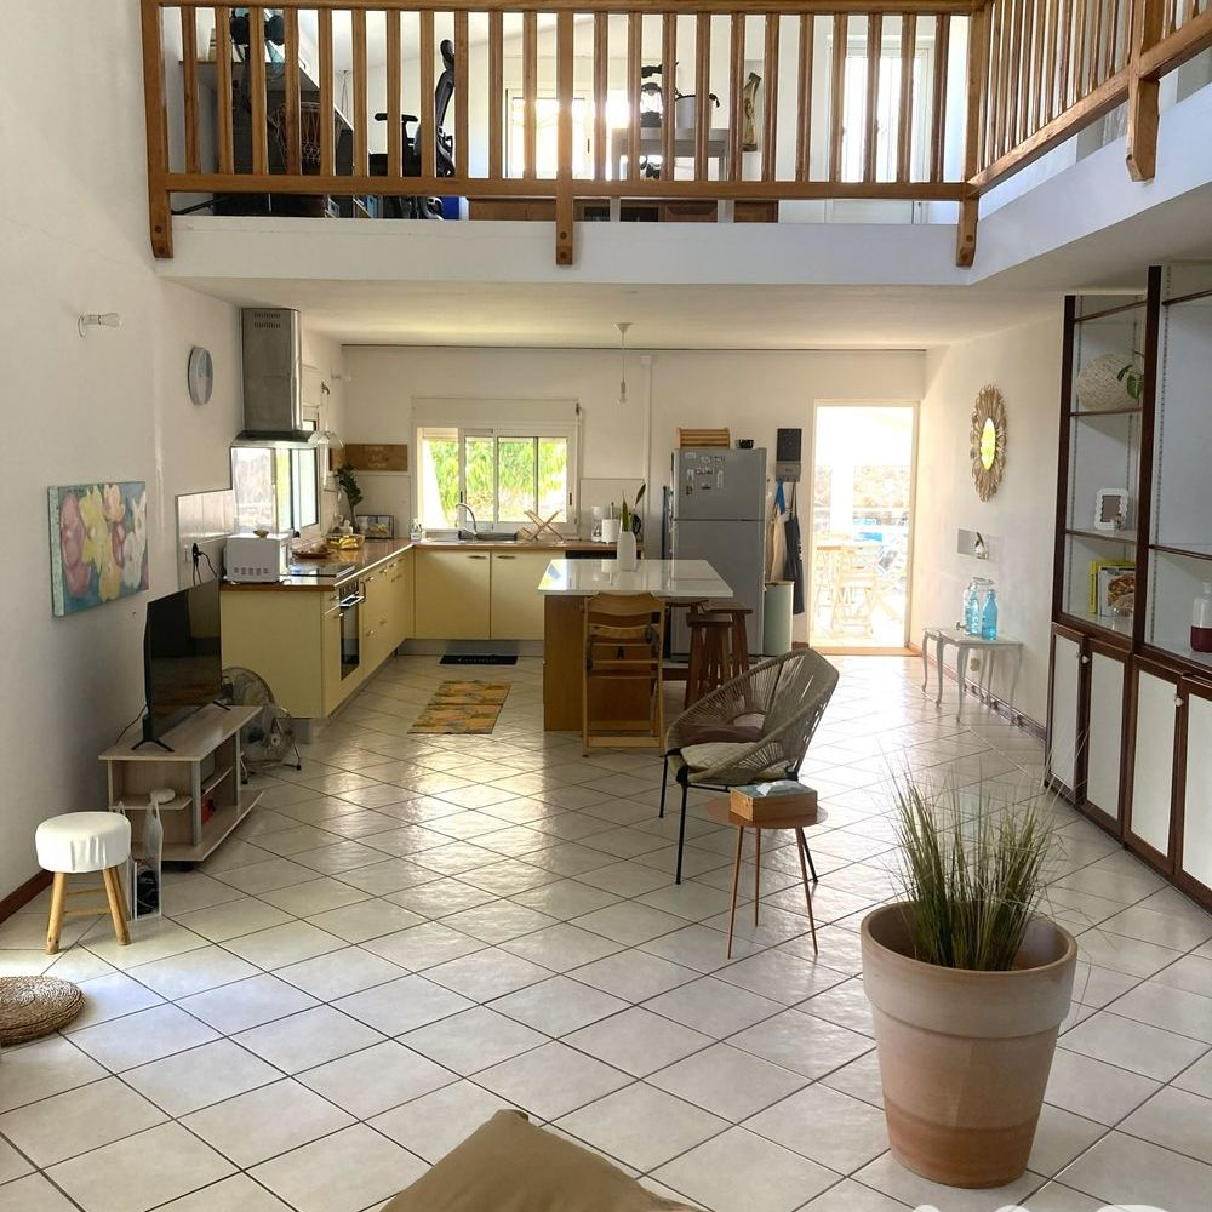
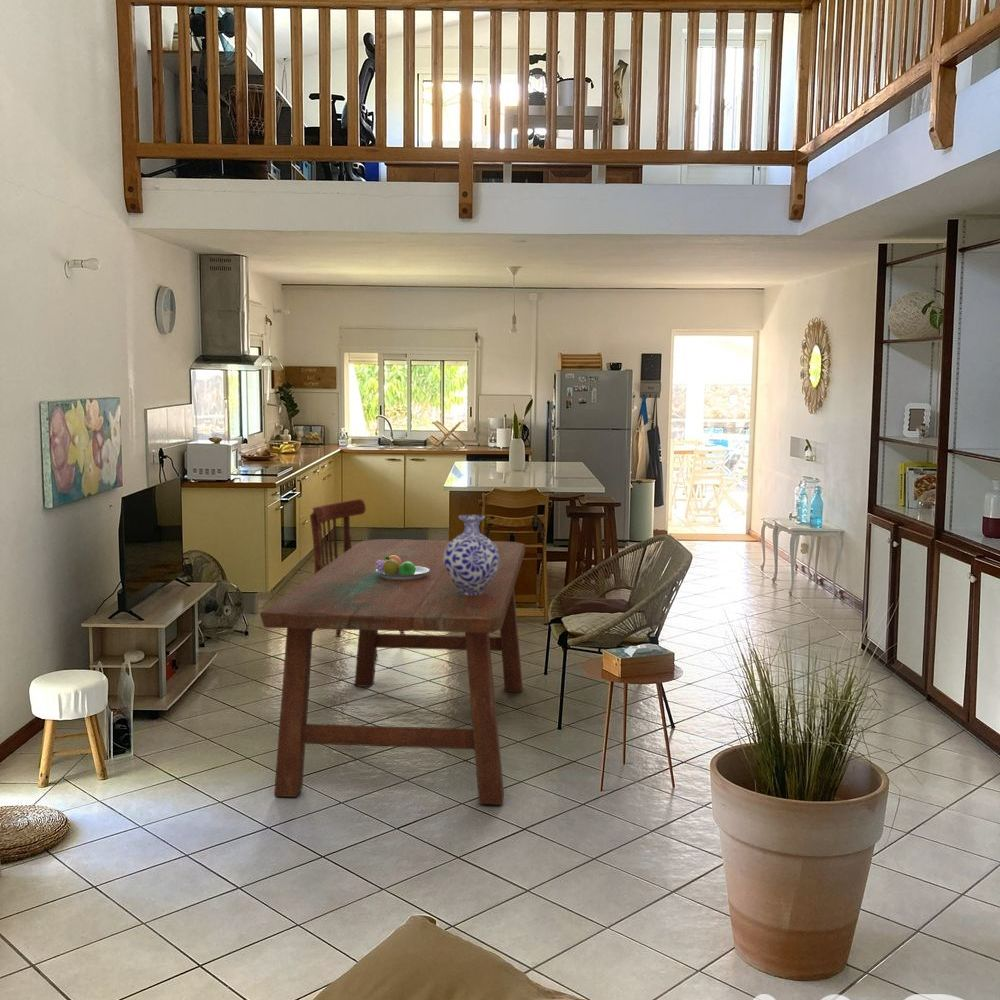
+ vase [444,514,499,595]
+ dining chair [309,498,406,660]
+ fruit bowl [375,555,429,579]
+ dining table [259,538,526,806]
